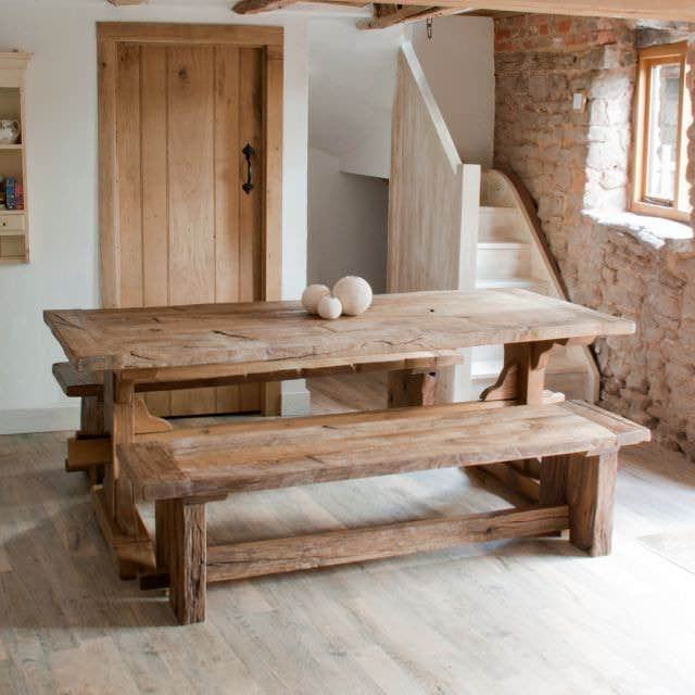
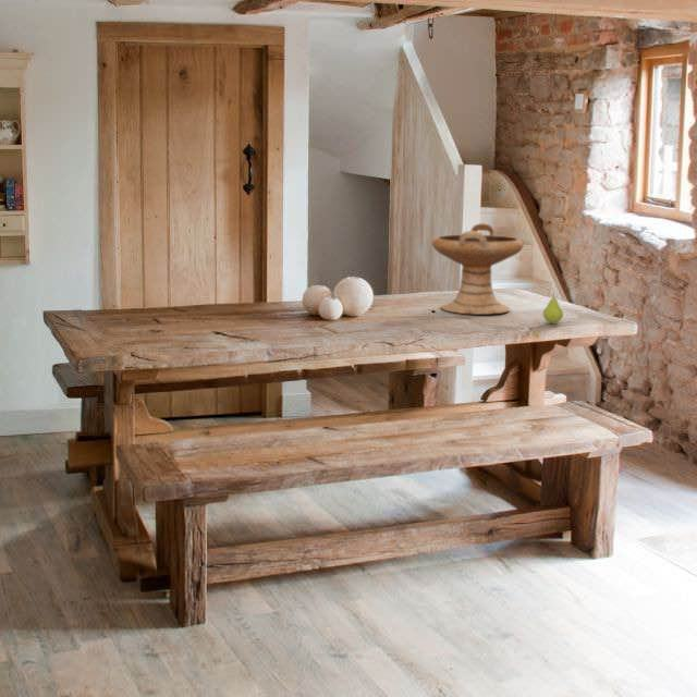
+ decorative bowl [430,222,525,316]
+ fruit [542,293,564,325]
